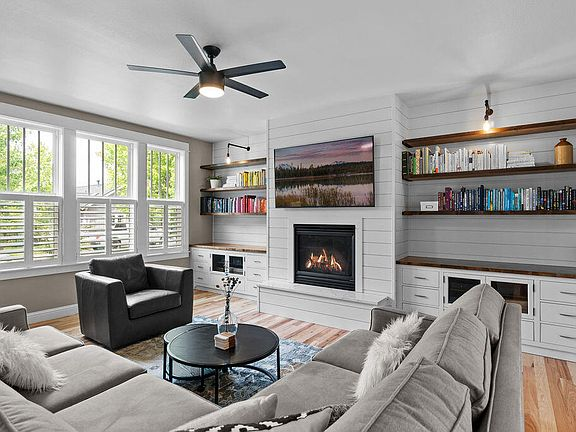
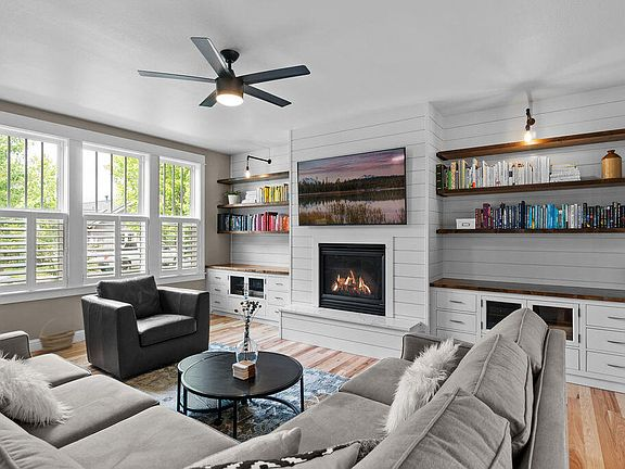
+ basket [38,317,76,354]
